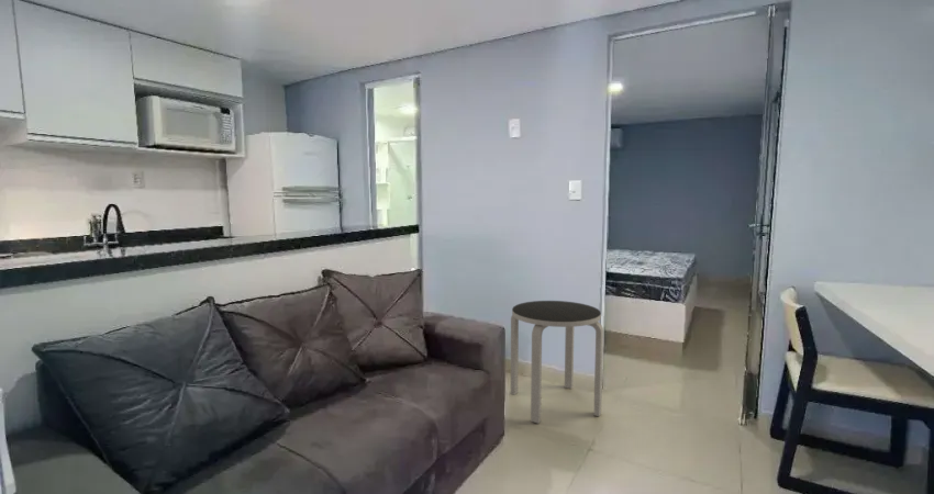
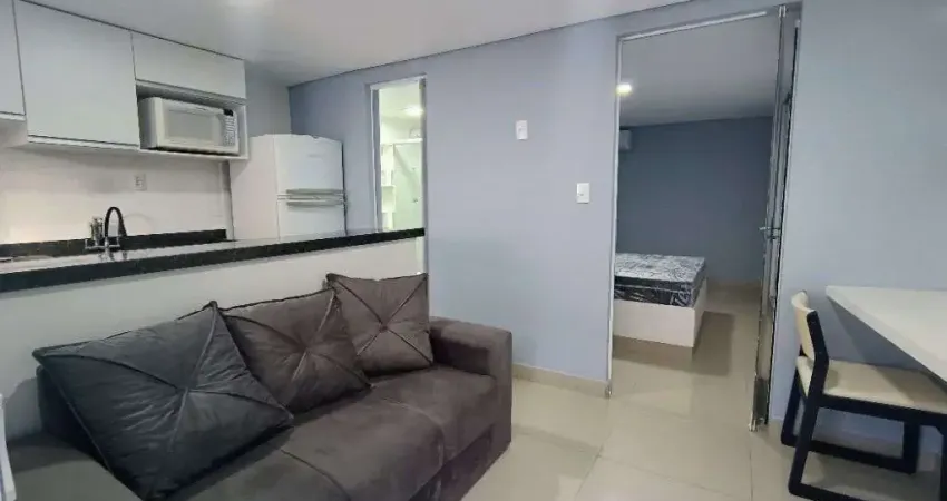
- side table [510,300,604,425]
